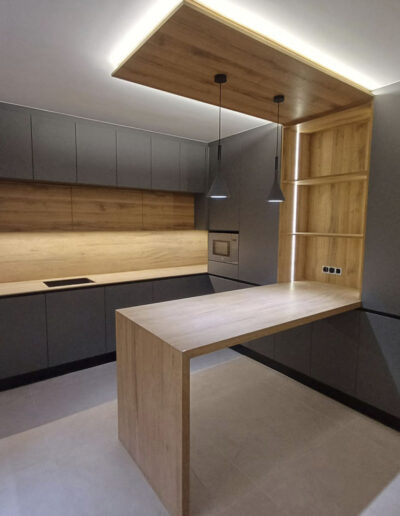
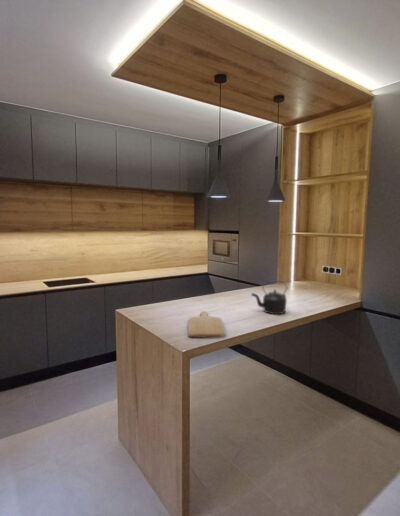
+ kettle [250,279,288,315]
+ chopping board [187,310,227,338]
